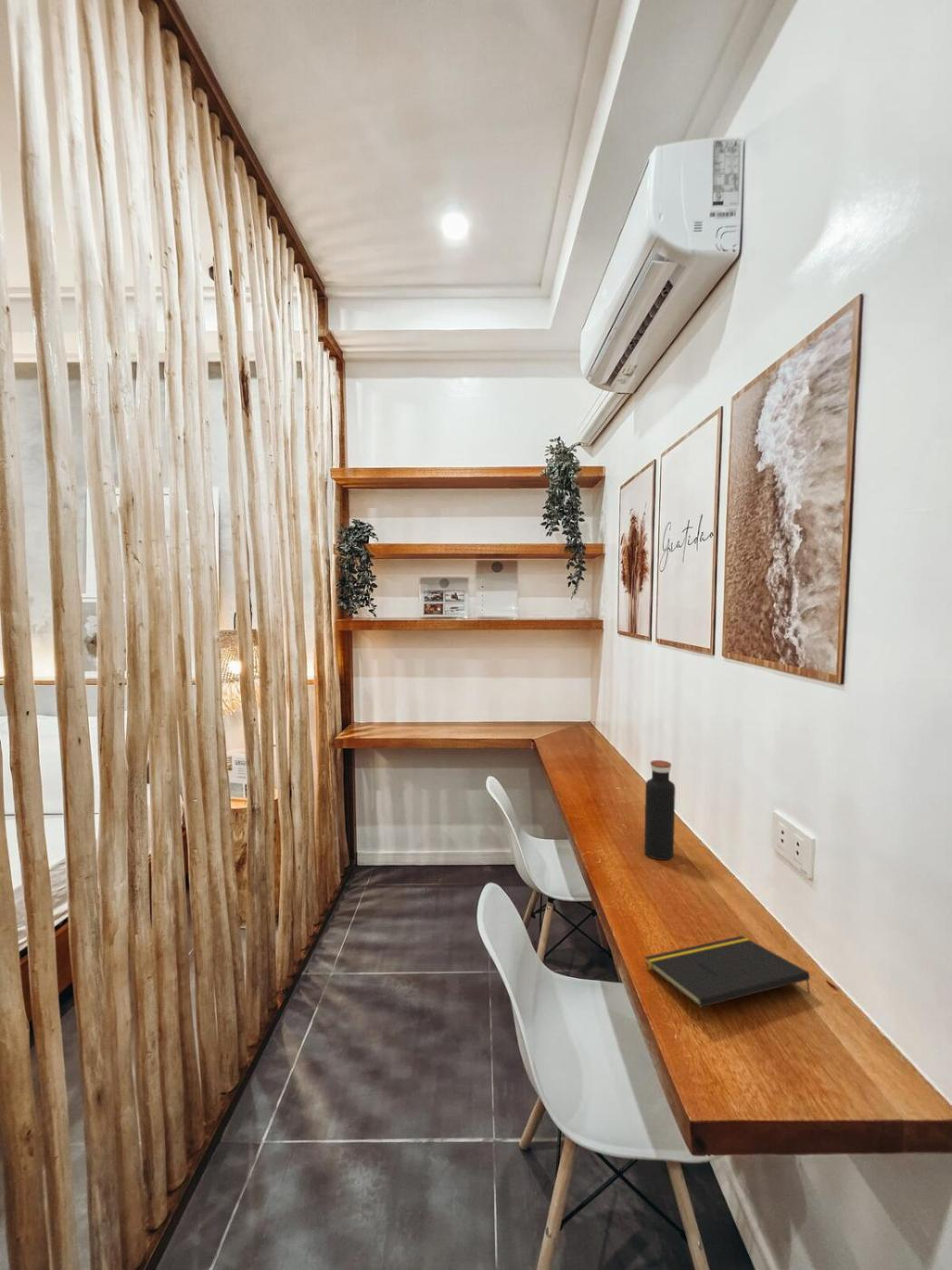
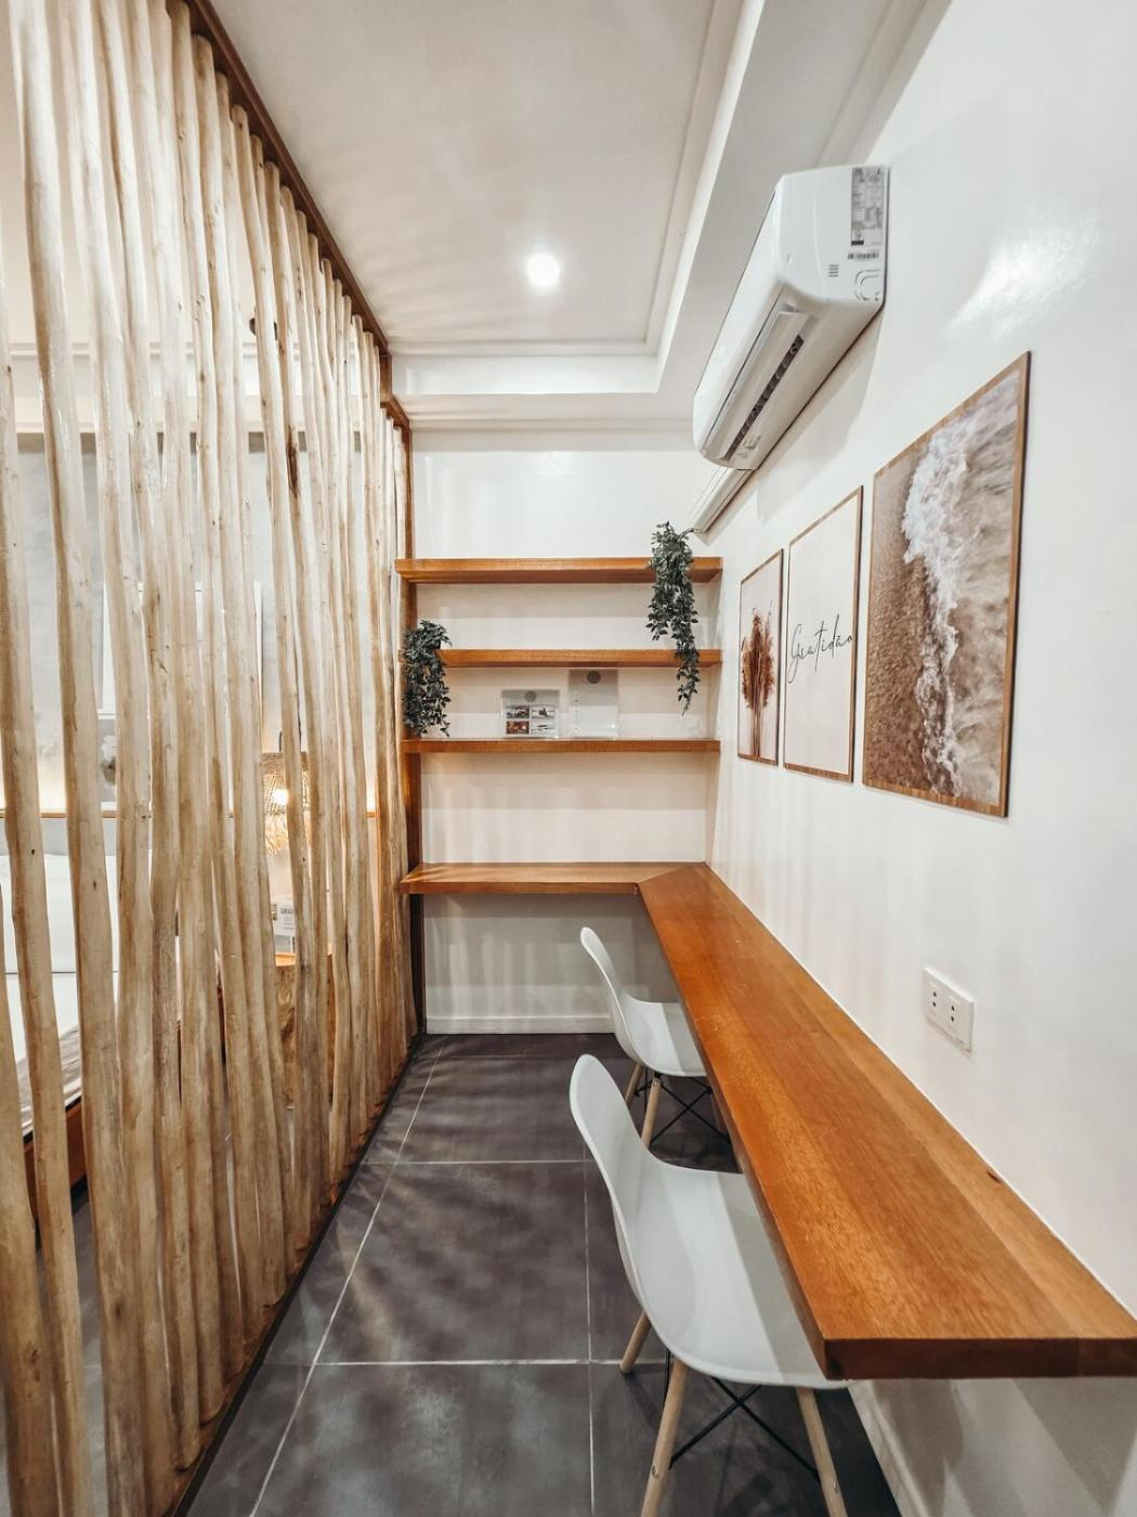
- notepad [644,935,811,1009]
- water bottle [644,759,676,861]
